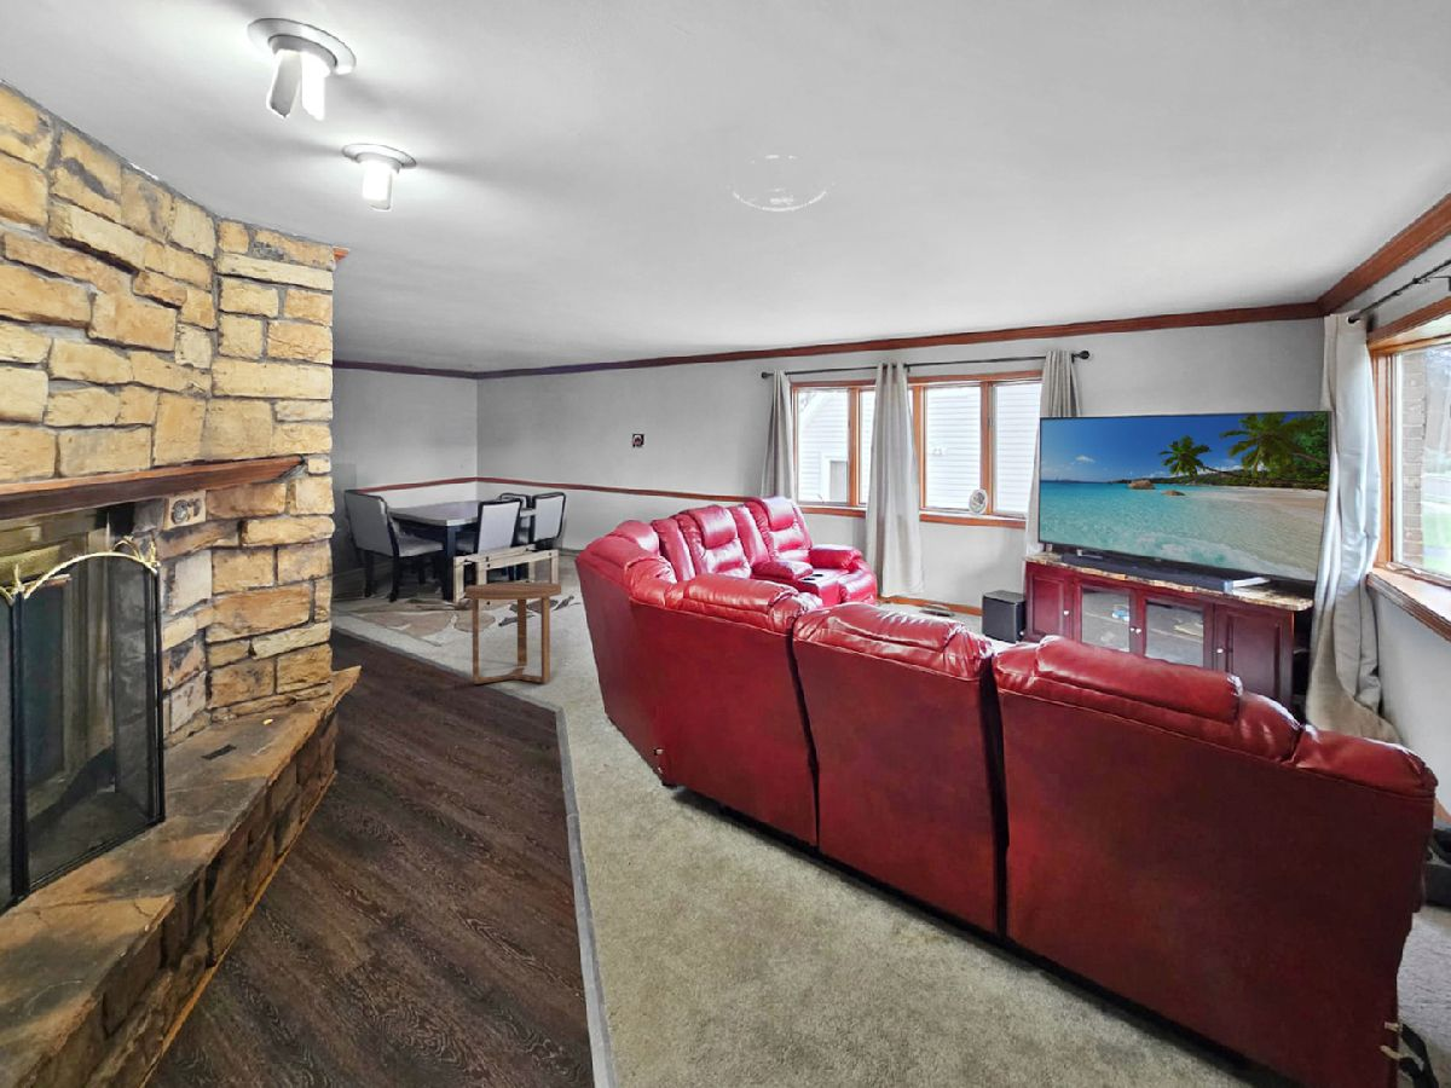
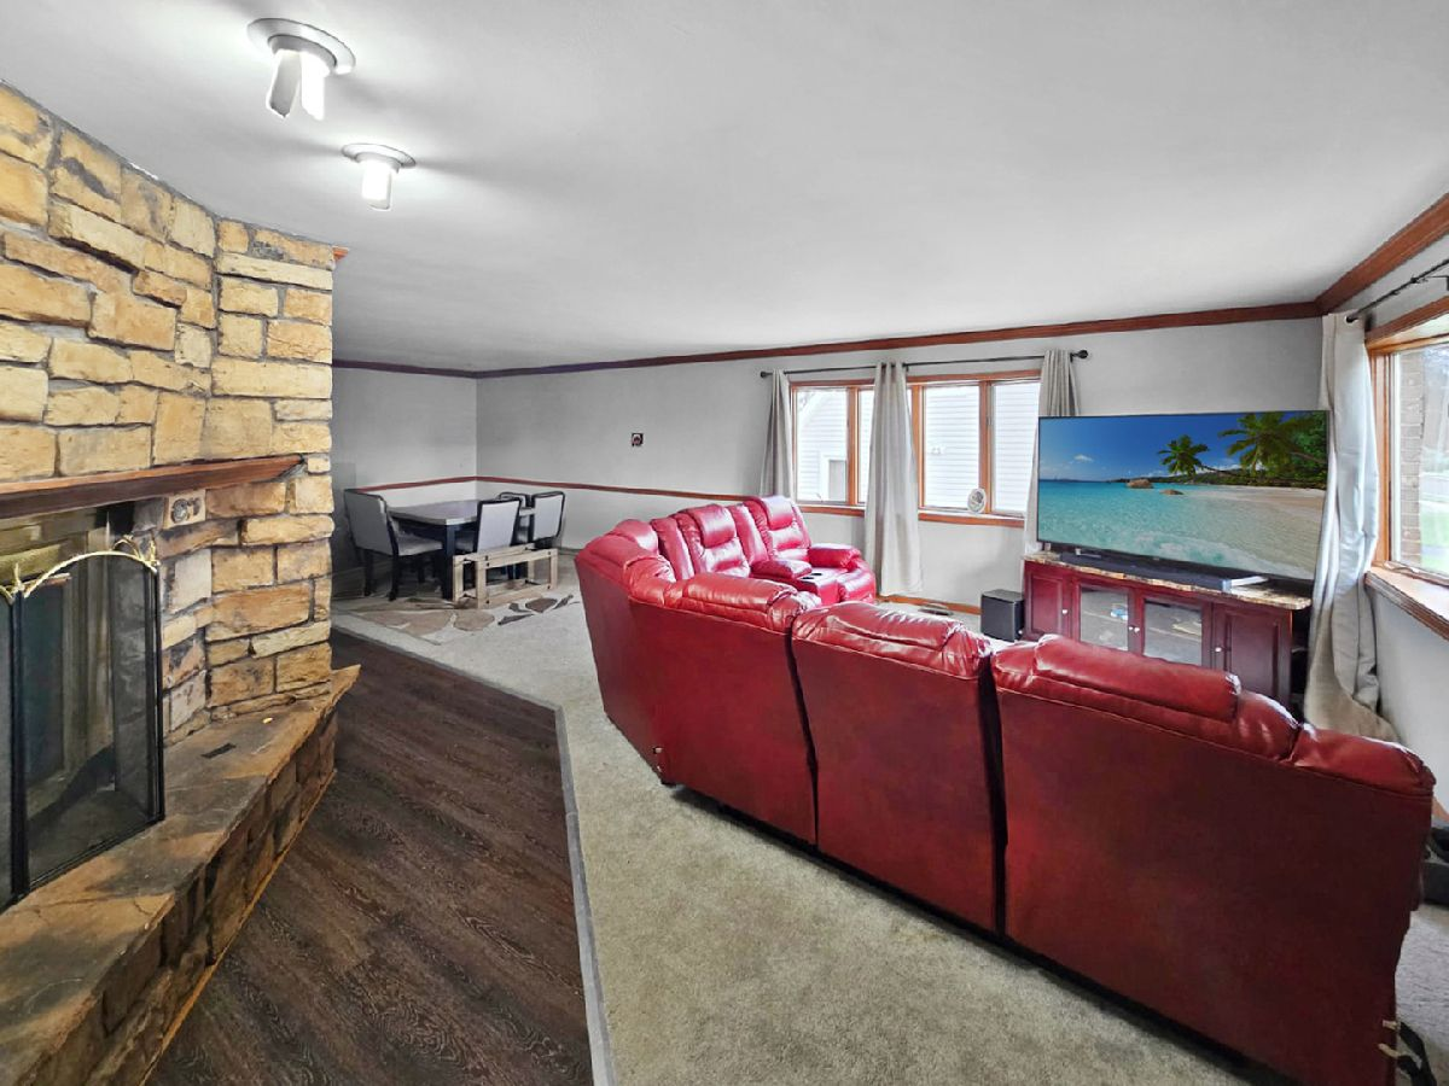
- side table [464,581,562,685]
- ceiling light [727,154,836,213]
